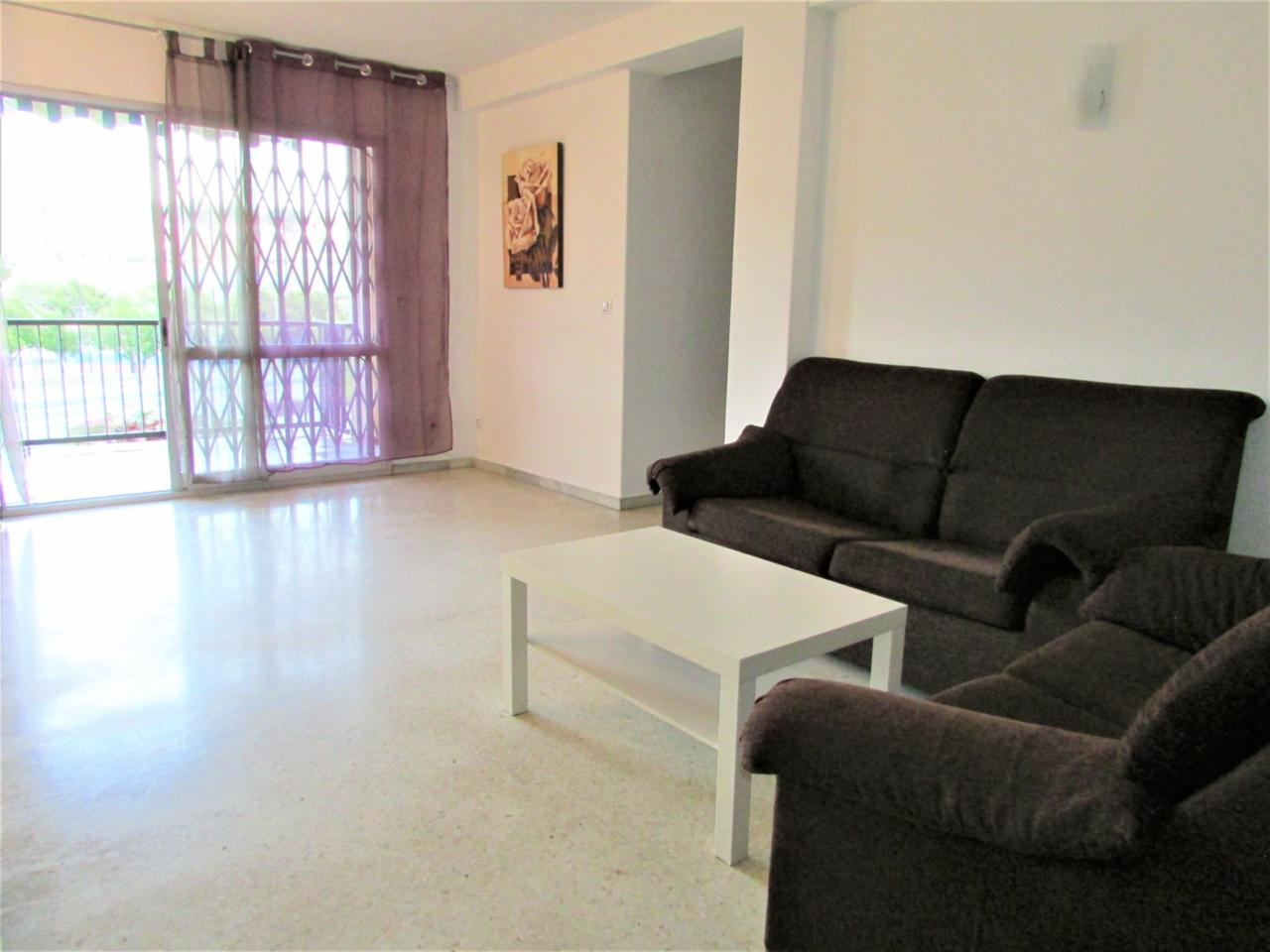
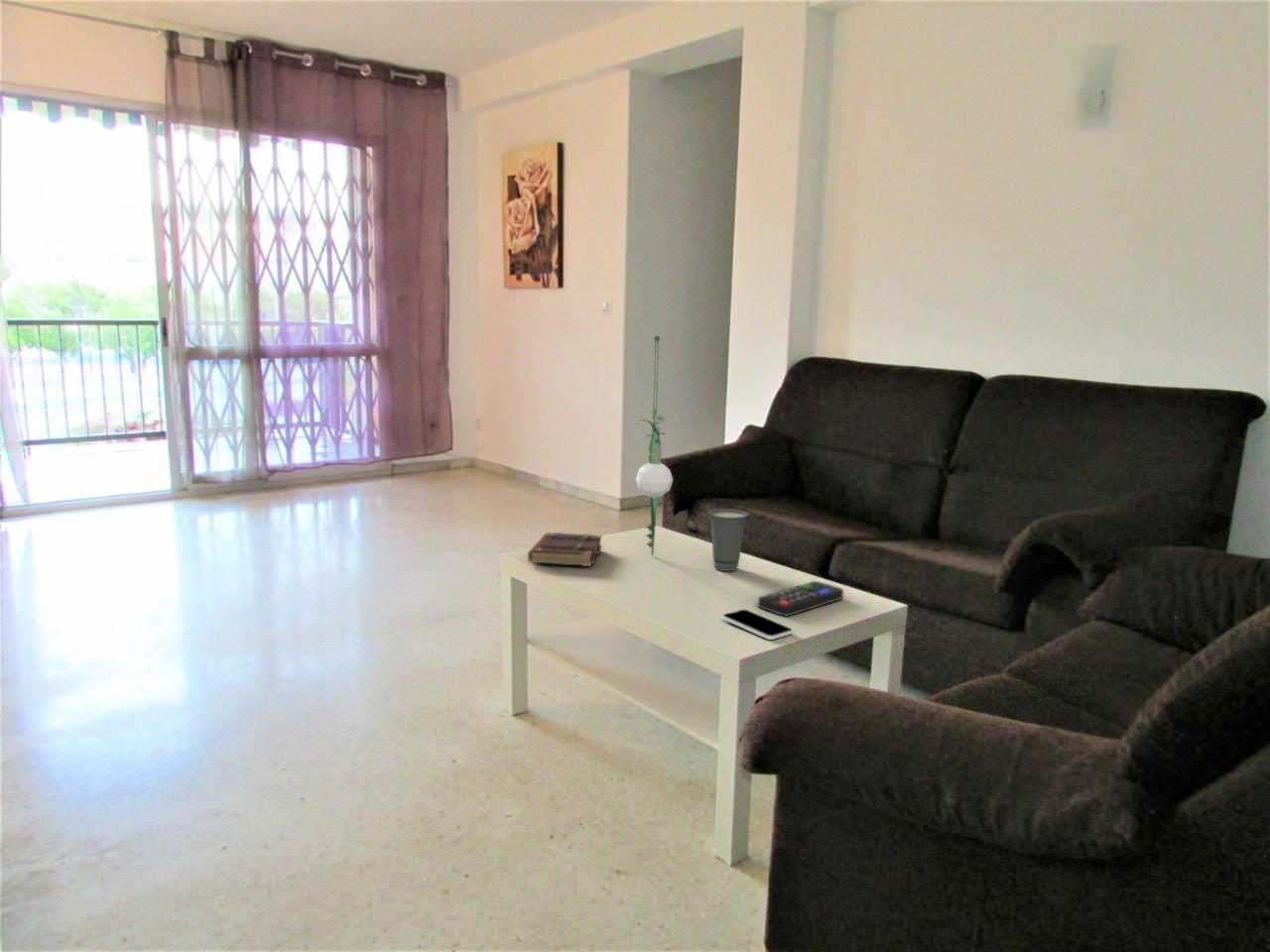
+ smartphone [721,609,794,641]
+ plant [635,335,674,556]
+ remote control [757,580,844,617]
+ book [527,532,603,567]
+ cup [706,508,750,572]
